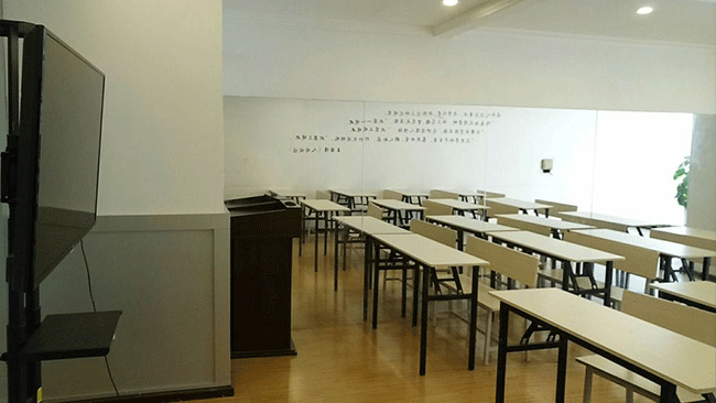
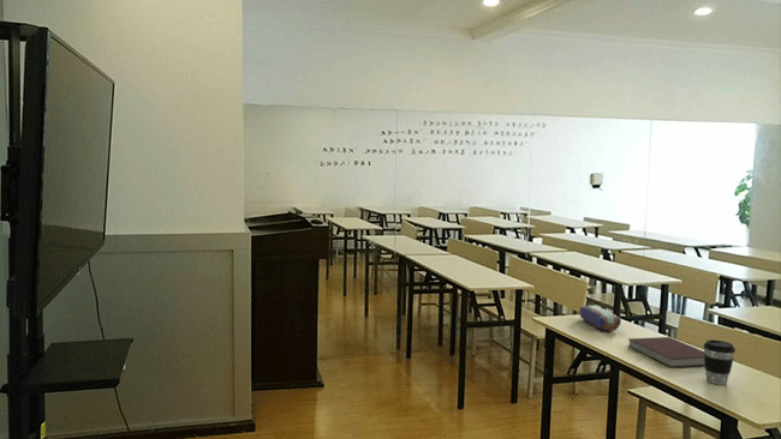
+ pencil case [579,305,622,332]
+ notebook [626,336,705,368]
+ coffee cup [703,339,737,386]
